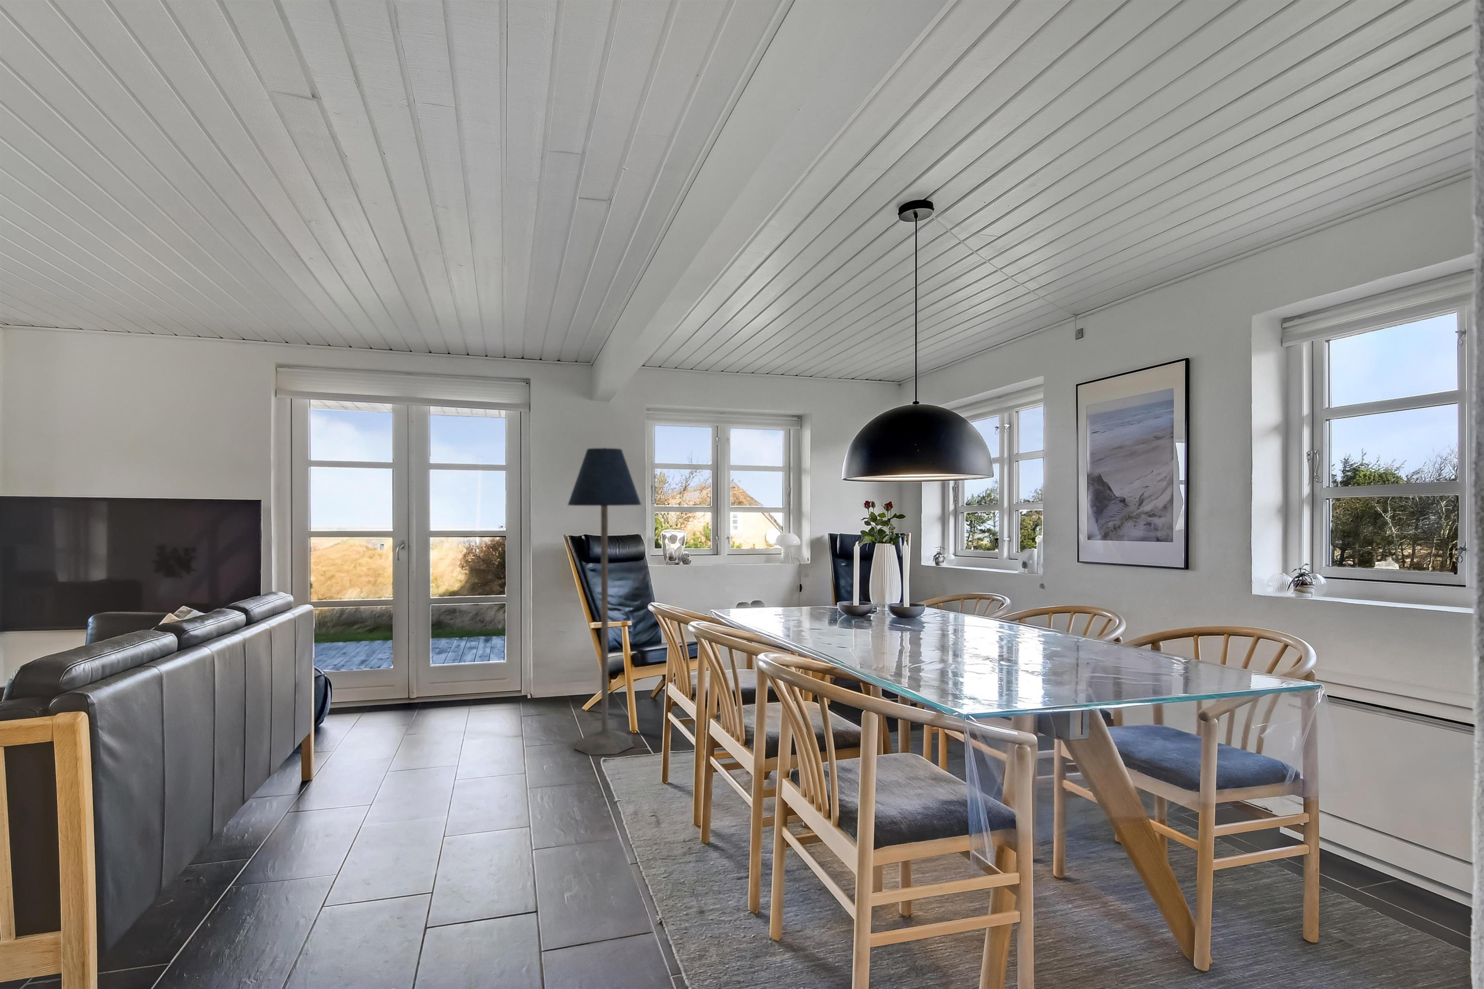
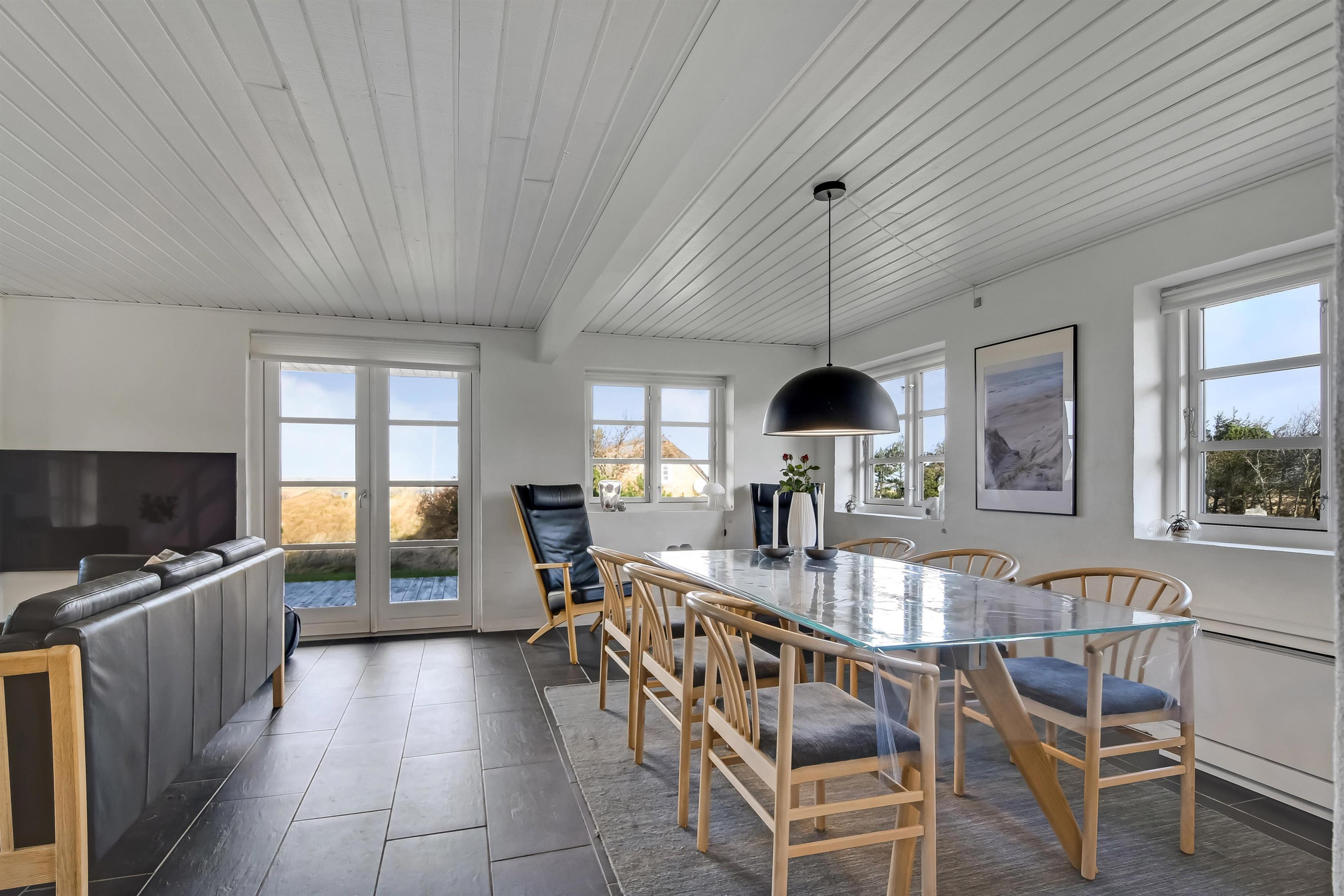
- floor lamp [568,447,642,755]
